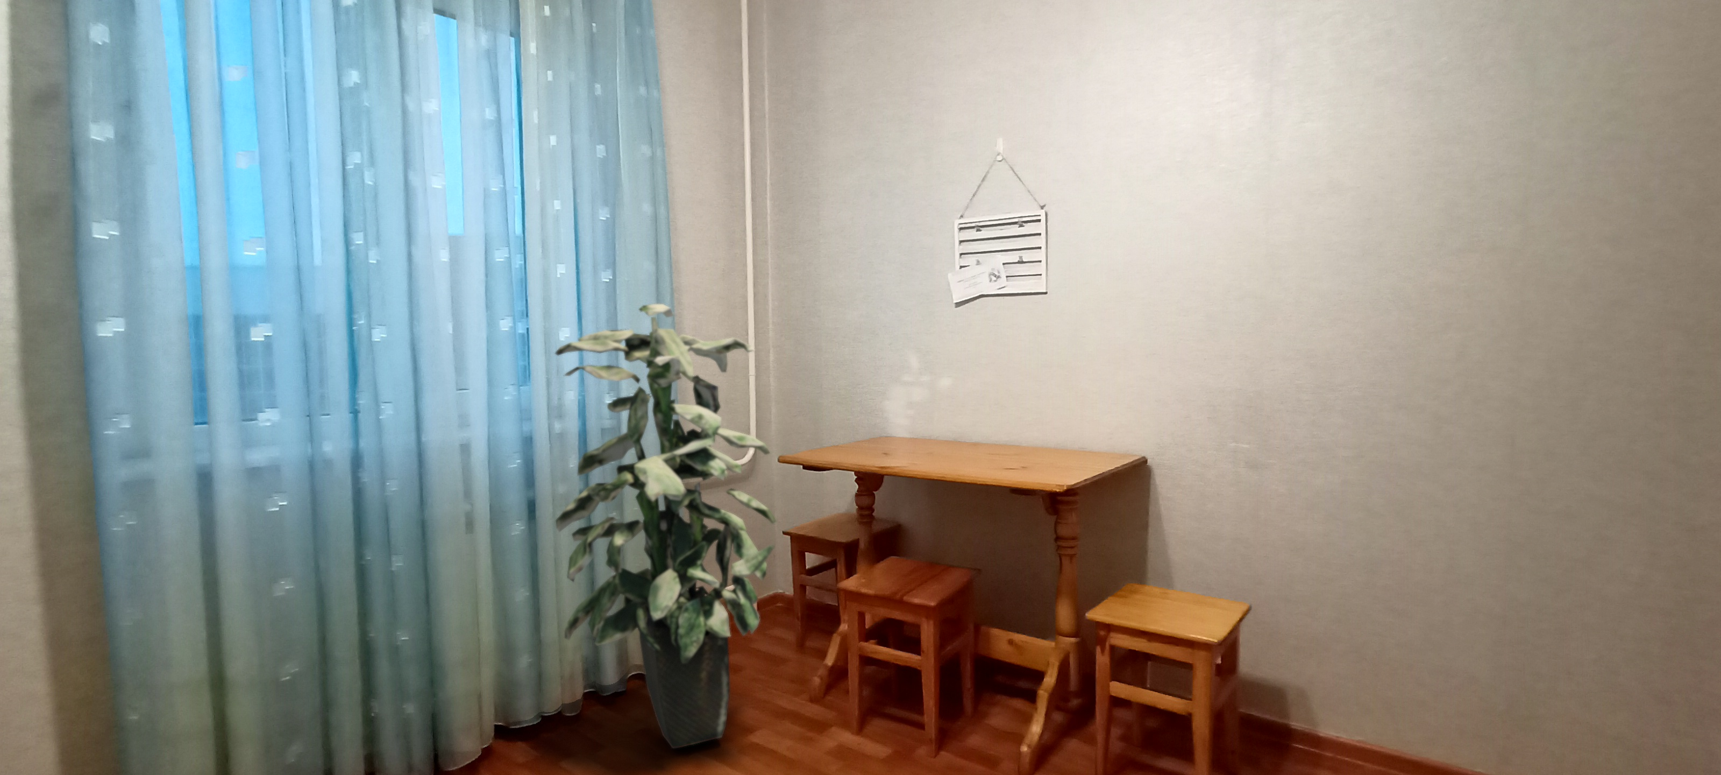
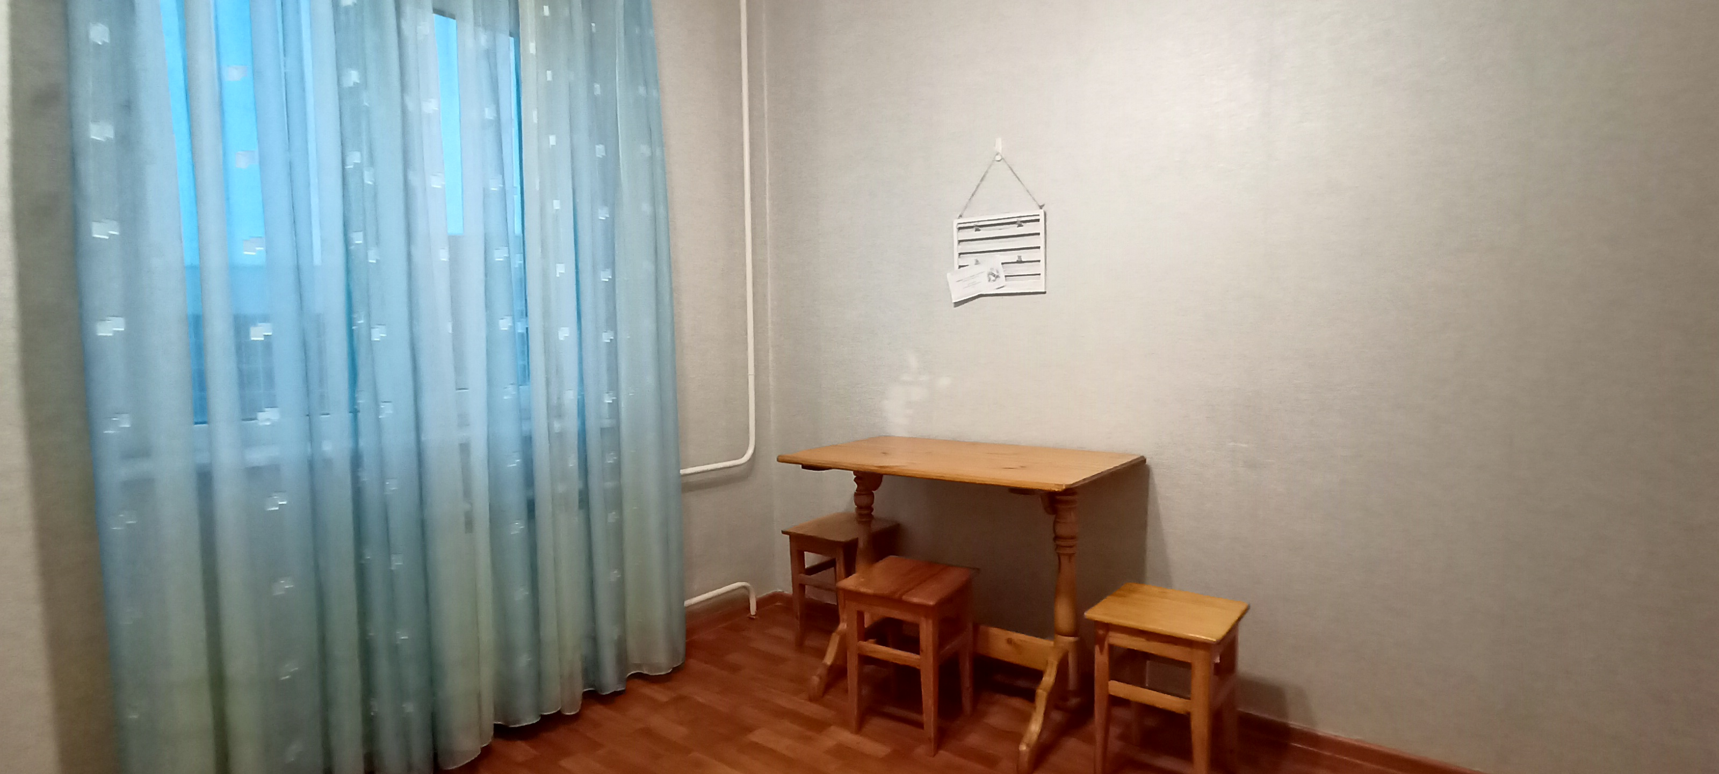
- indoor plant [554,304,777,749]
